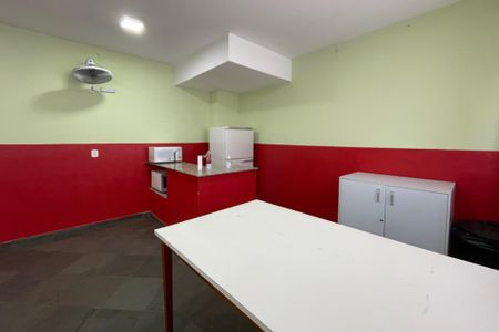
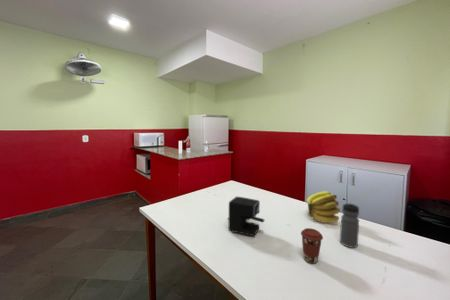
+ water bottle [339,201,360,249]
+ banana [306,190,341,224]
+ coffee maker [227,196,265,237]
+ coffee cup [300,227,324,265]
